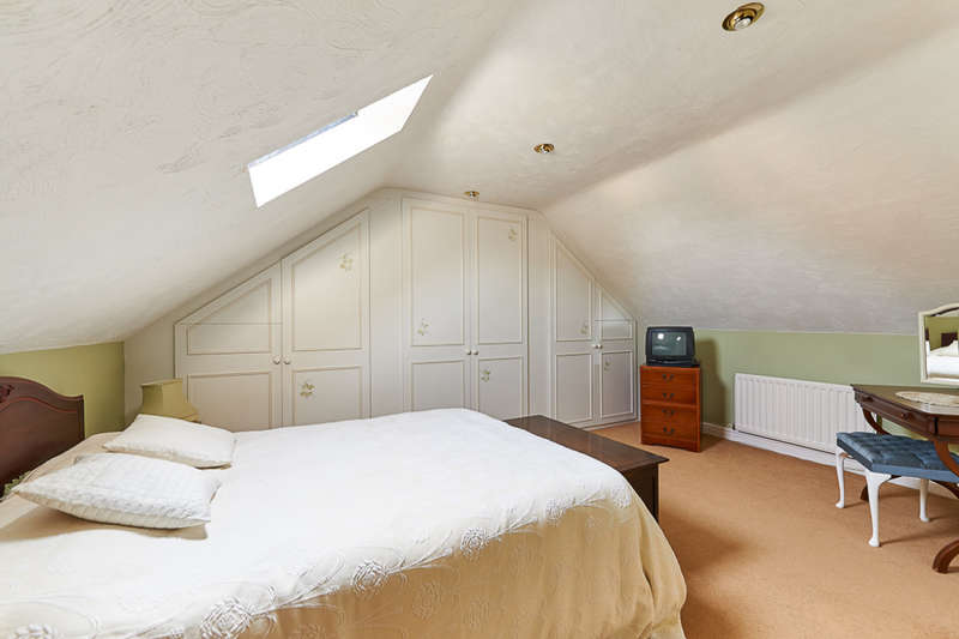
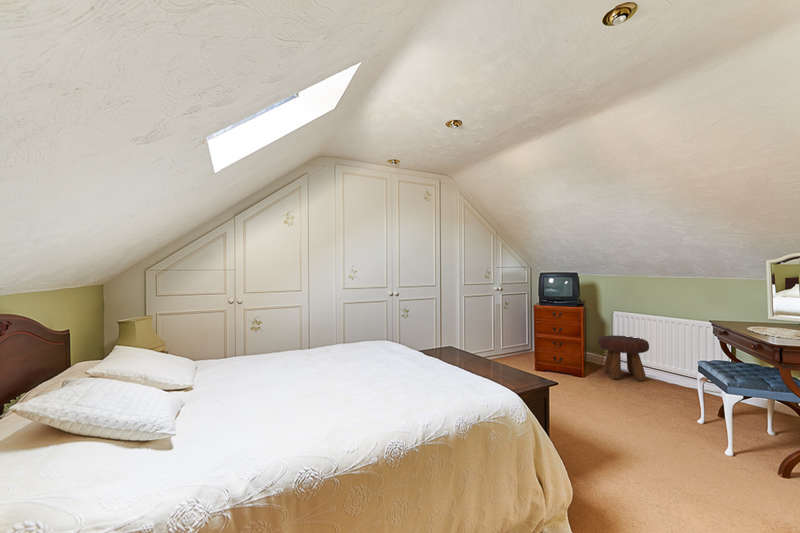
+ footstool [597,334,650,382]
